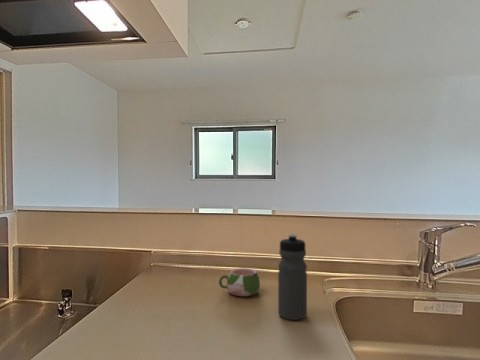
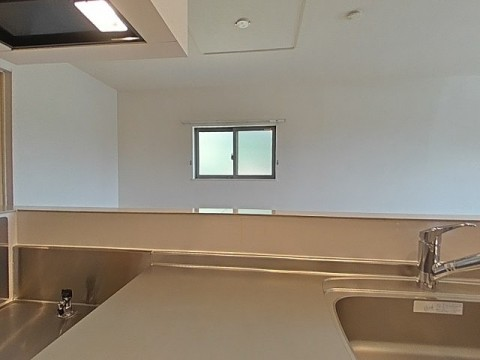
- water bottle [277,233,308,321]
- mug [218,267,261,297]
